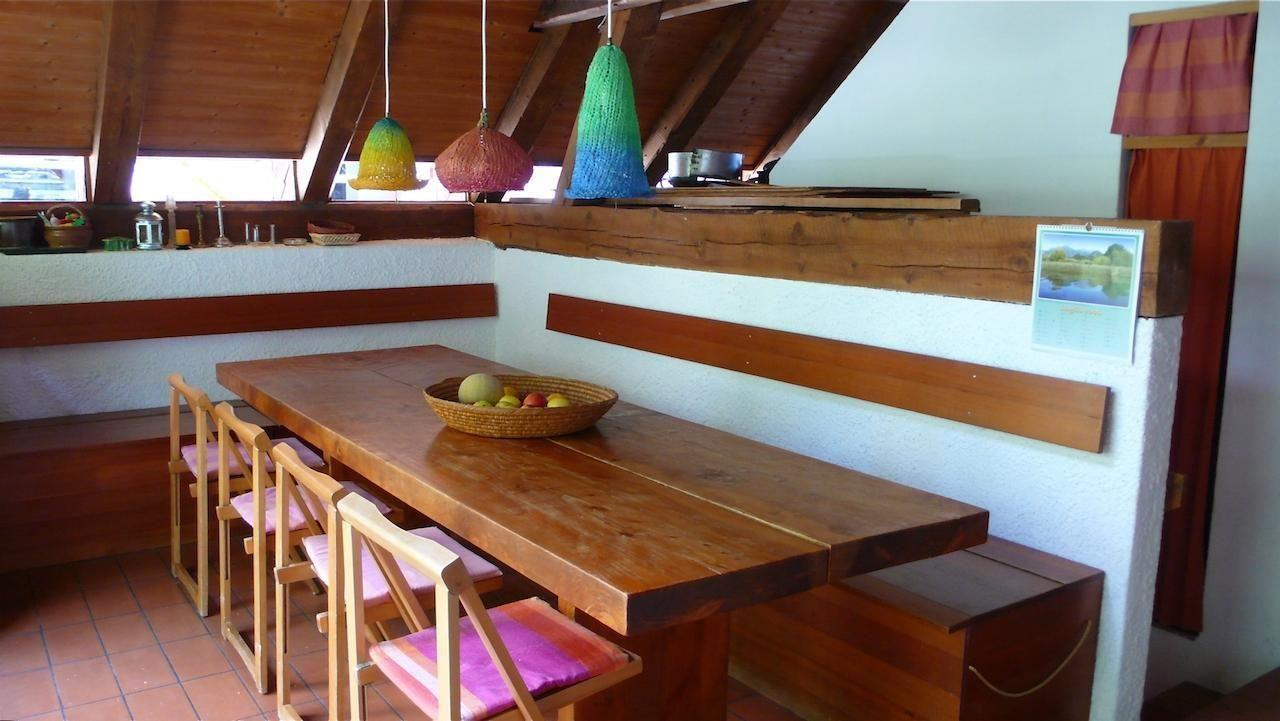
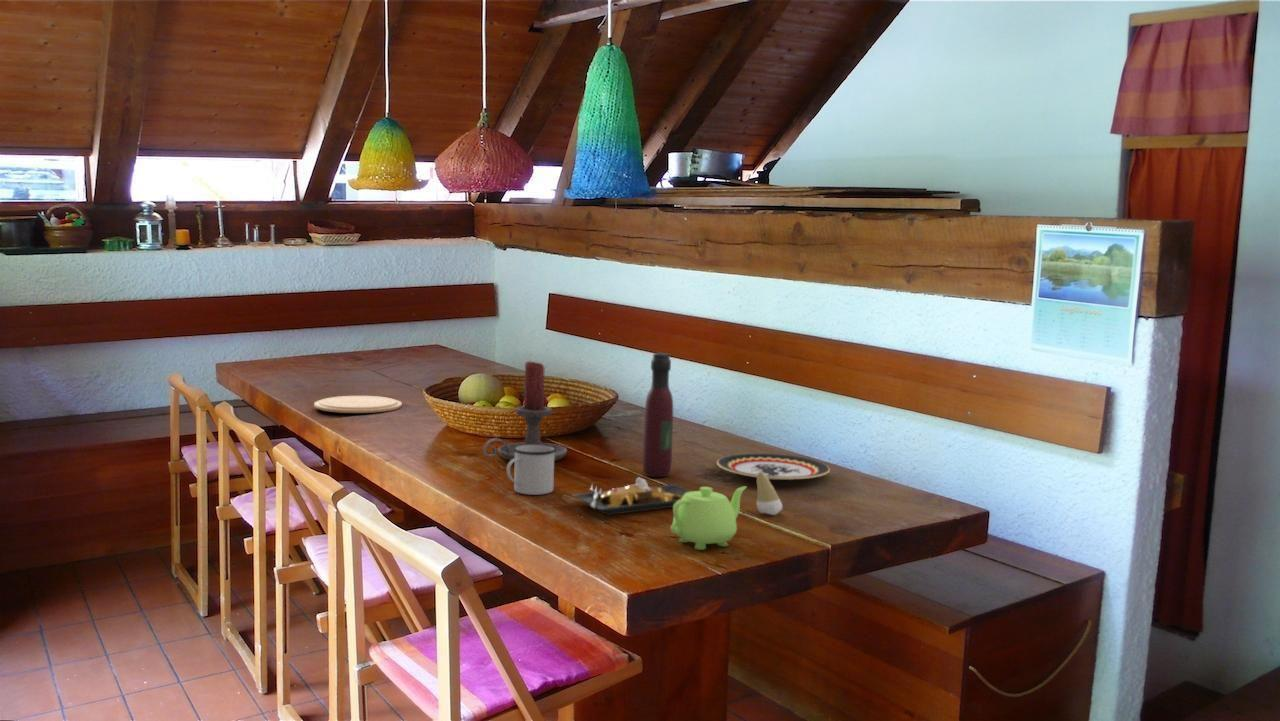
+ mug [505,444,556,496]
+ teapot [670,485,747,551]
+ plate [313,395,403,414]
+ plate [571,476,693,516]
+ candle holder [482,360,568,462]
+ tooth [756,472,784,516]
+ wine bottle [642,352,674,478]
+ plate [716,453,831,481]
